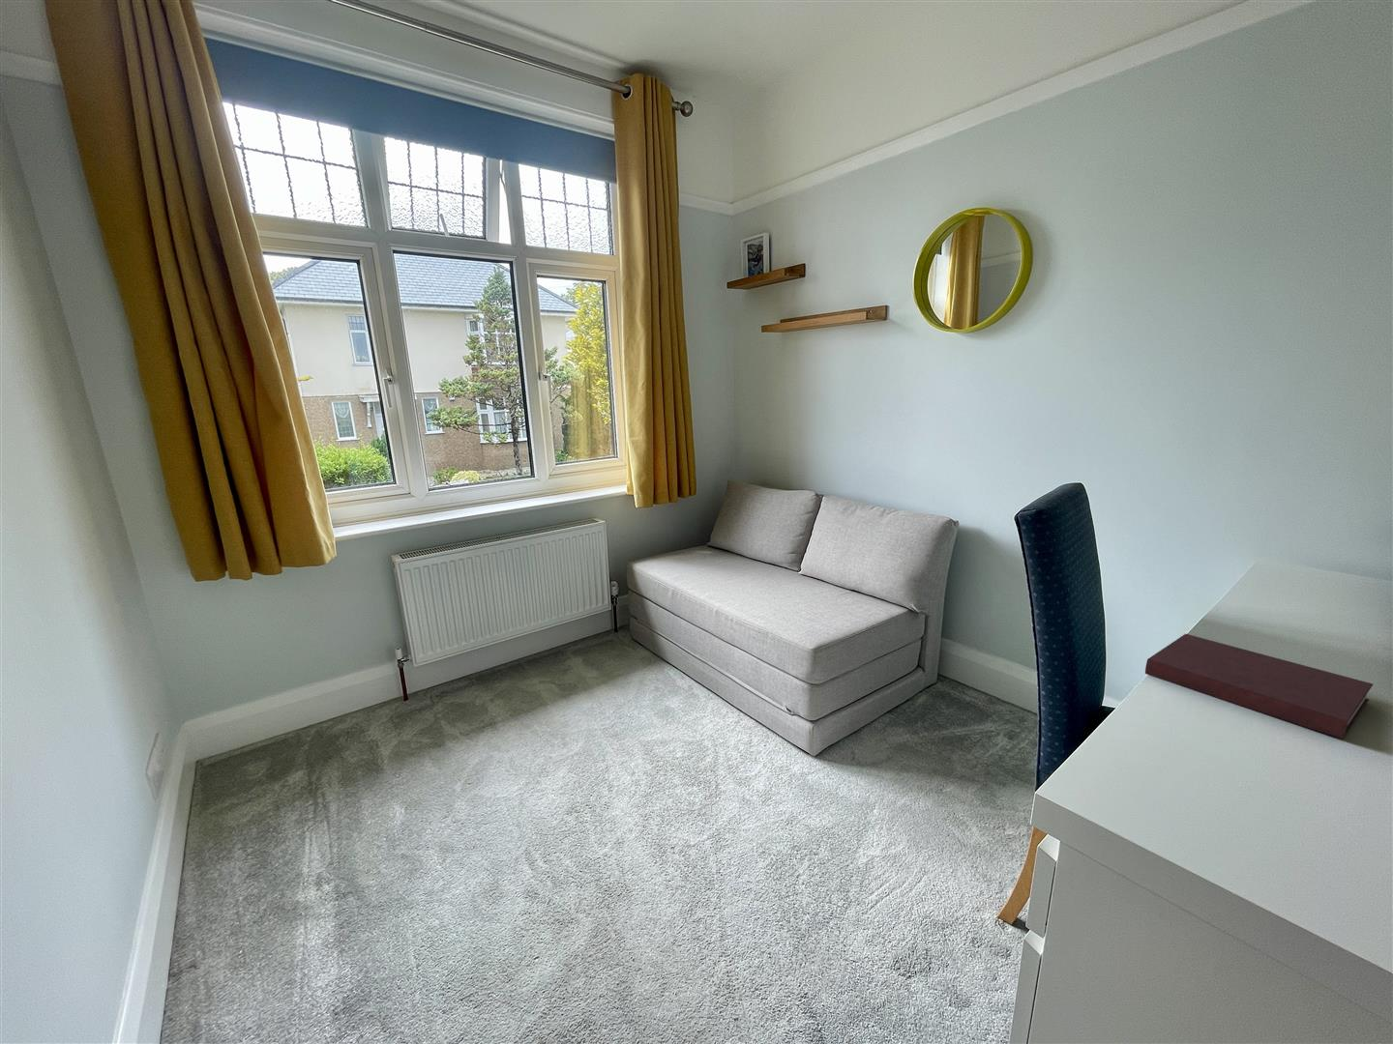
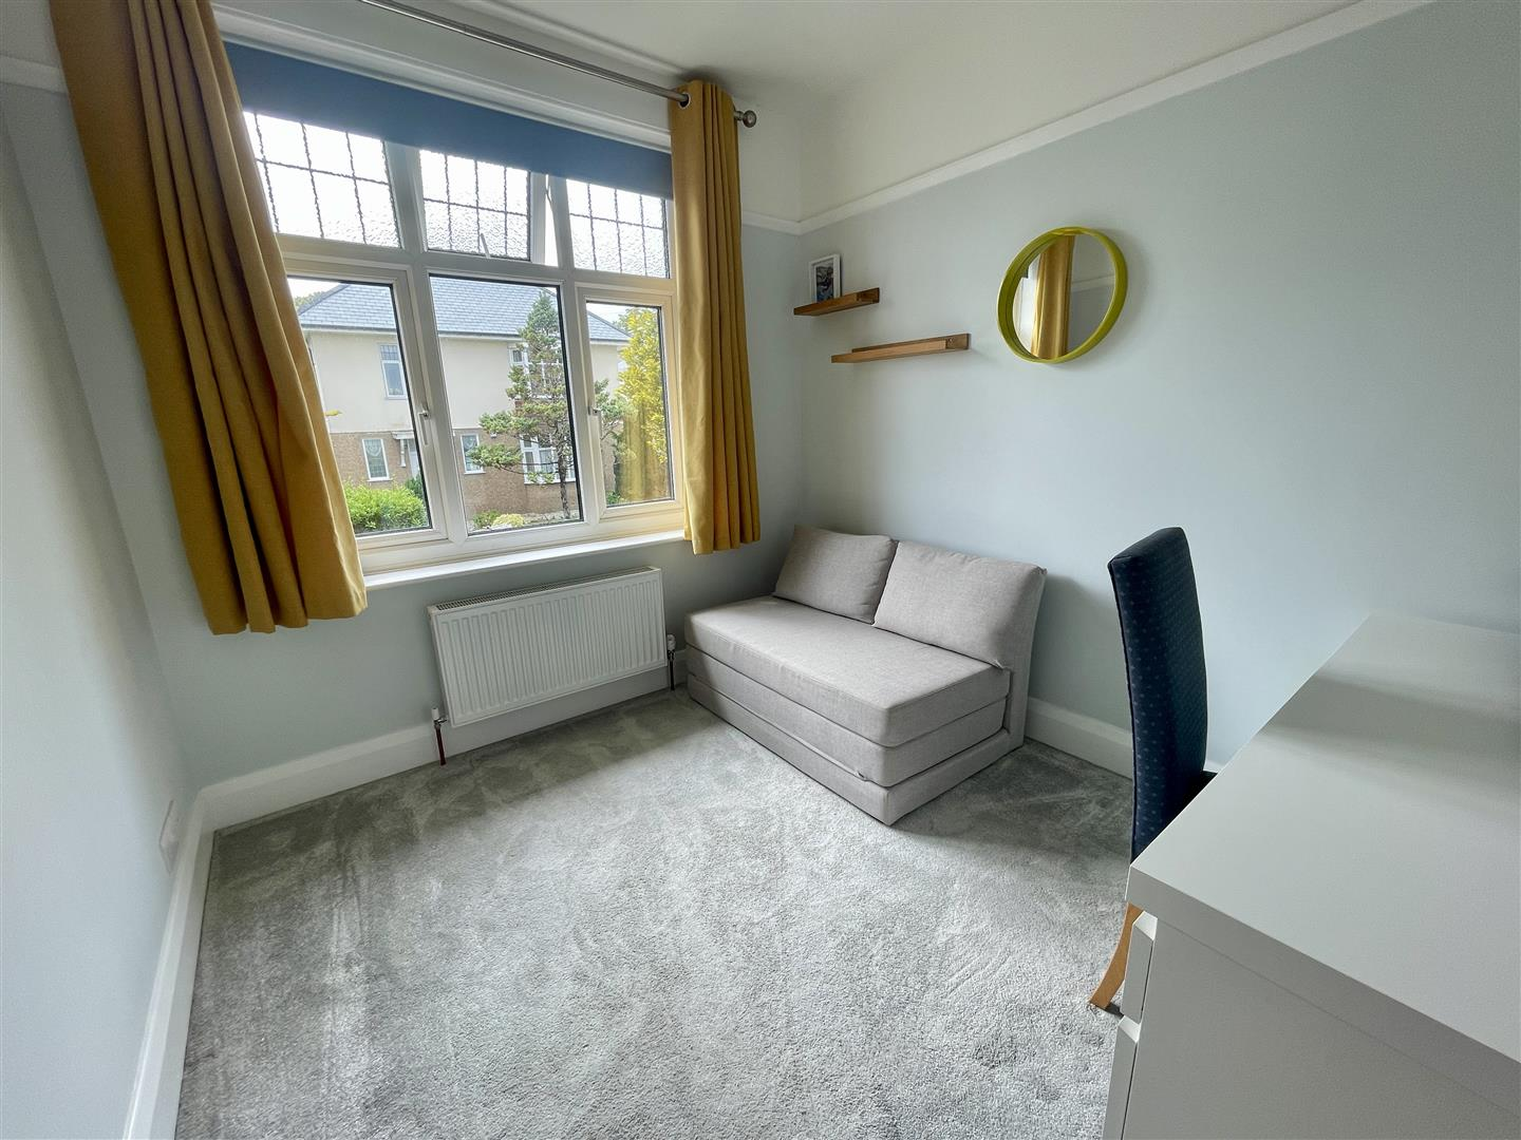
- notebook [1144,633,1373,739]
